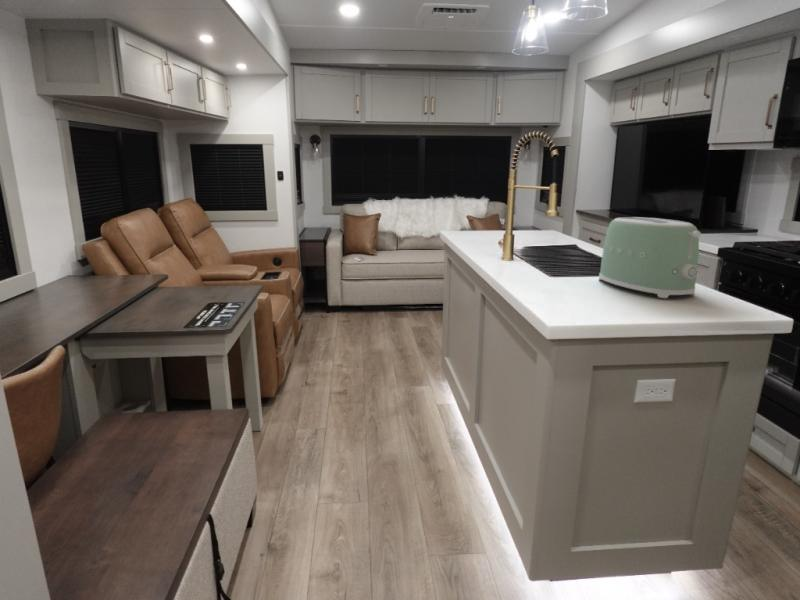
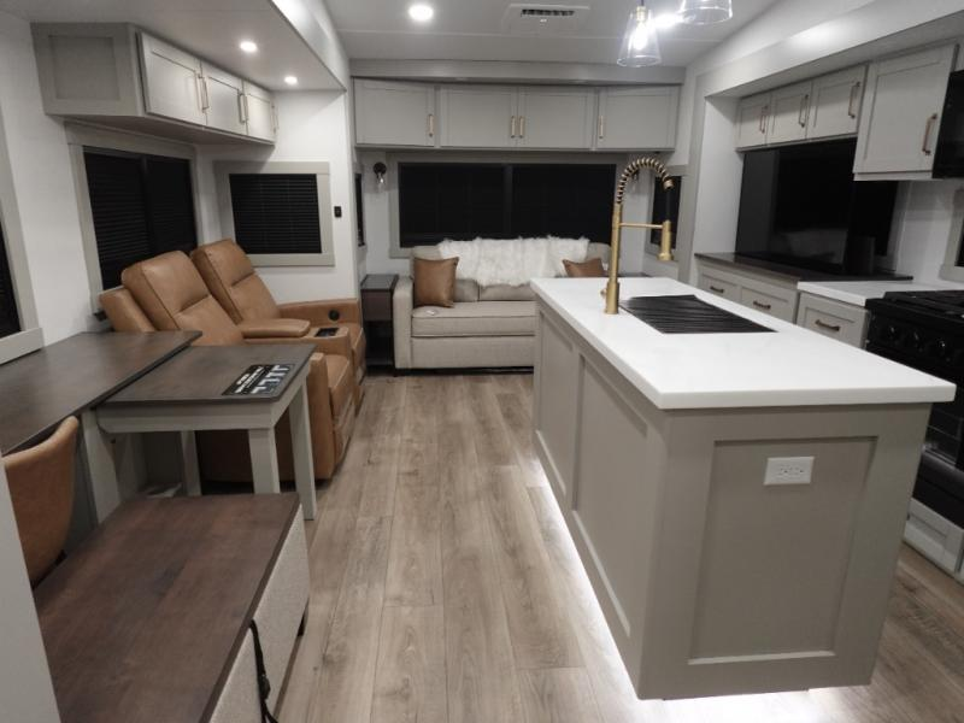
- toaster [598,216,702,299]
